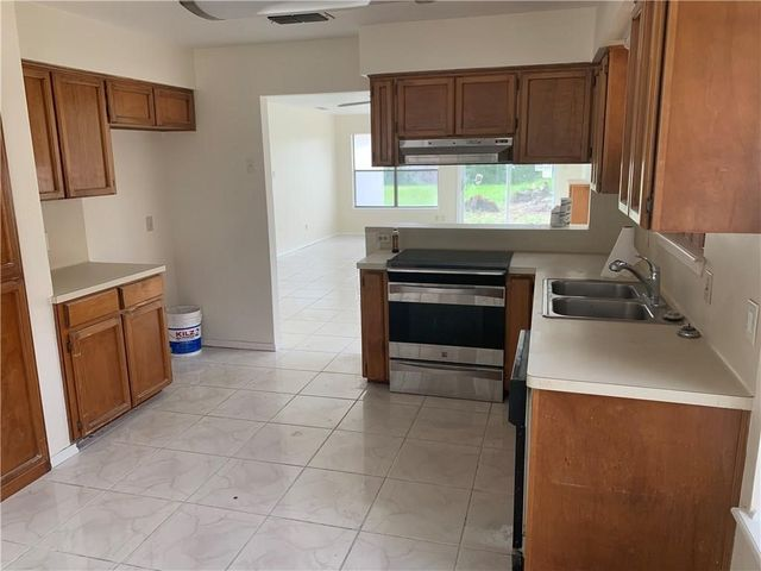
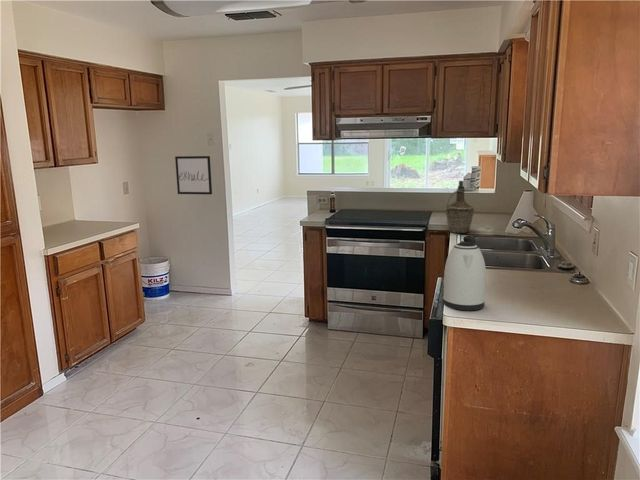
+ kettle [442,240,487,311]
+ wall art [174,155,213,195]
+ bottle [444,180,475,234]
